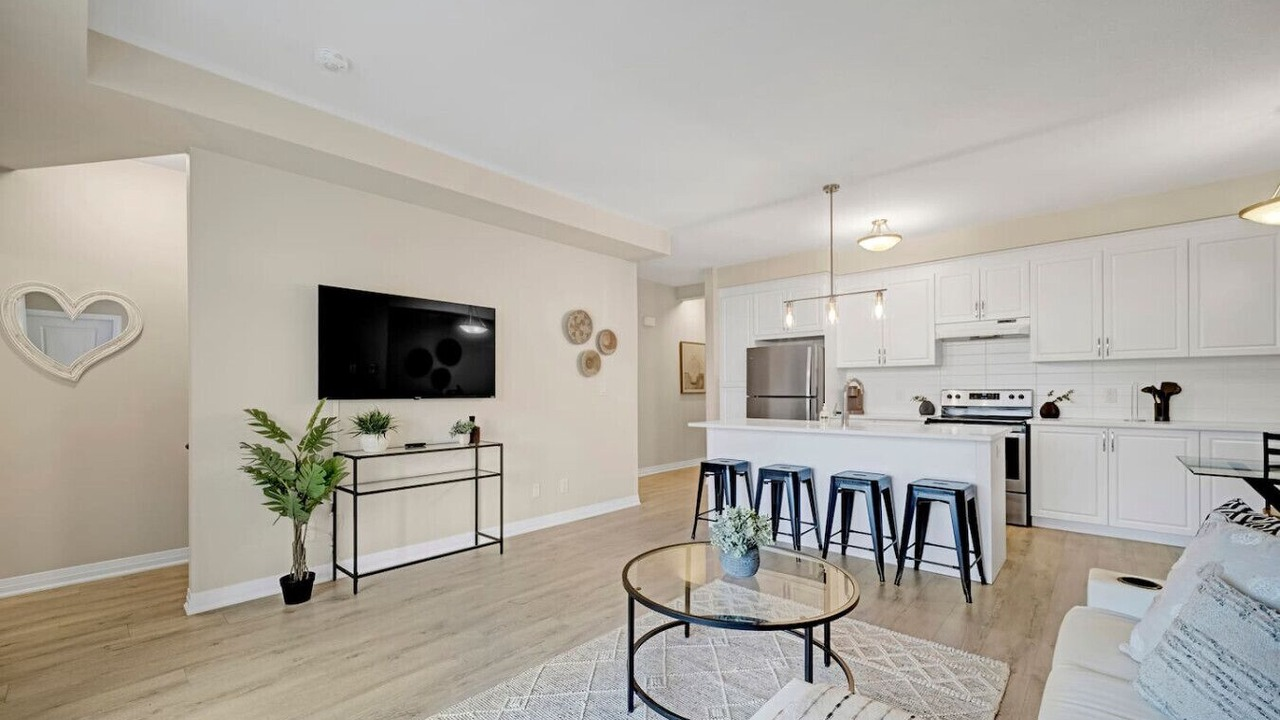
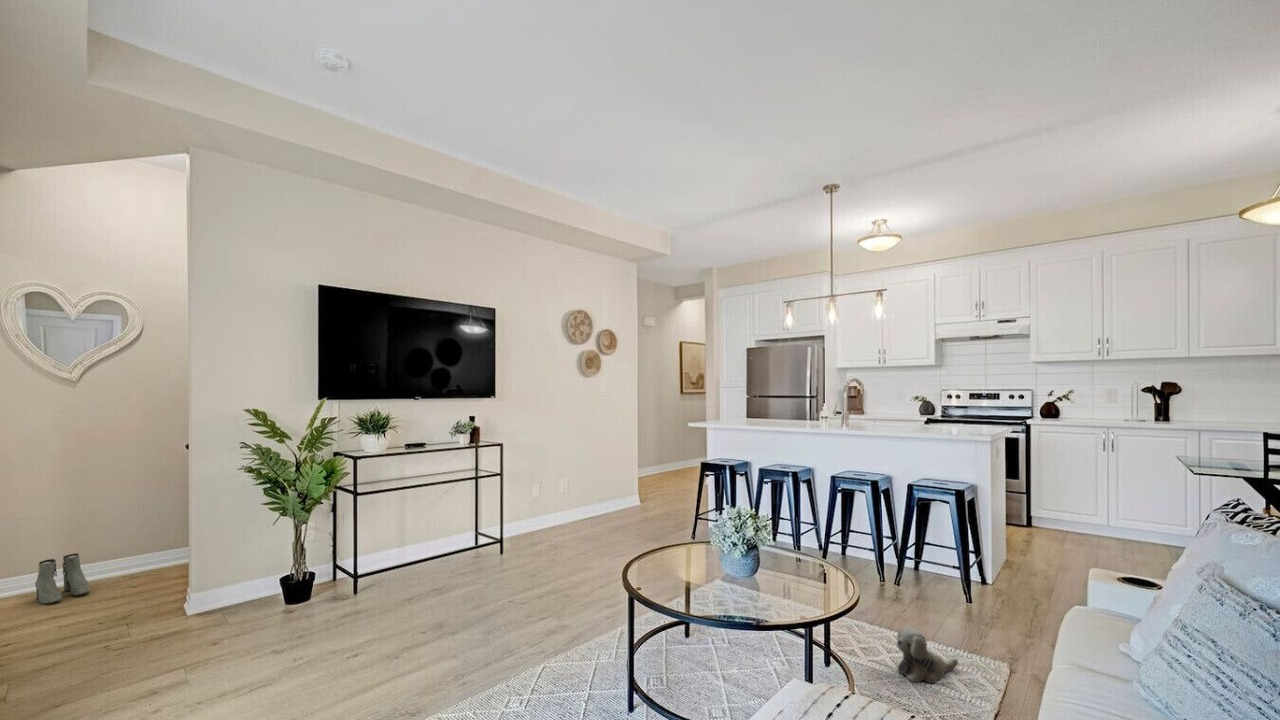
+ plush toy [895,626,959,684]
+ boots [34,552,90,605]
